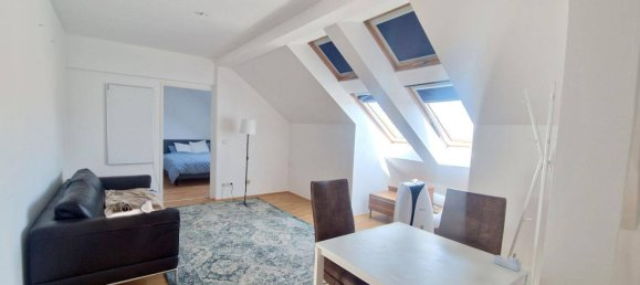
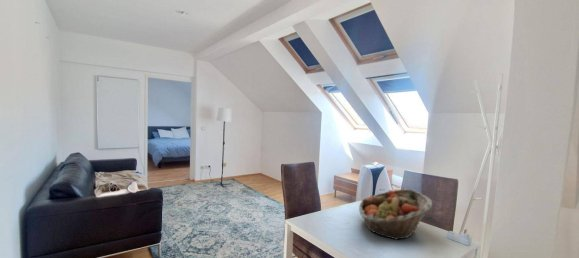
+ fruit basket [358,188,433,241]
